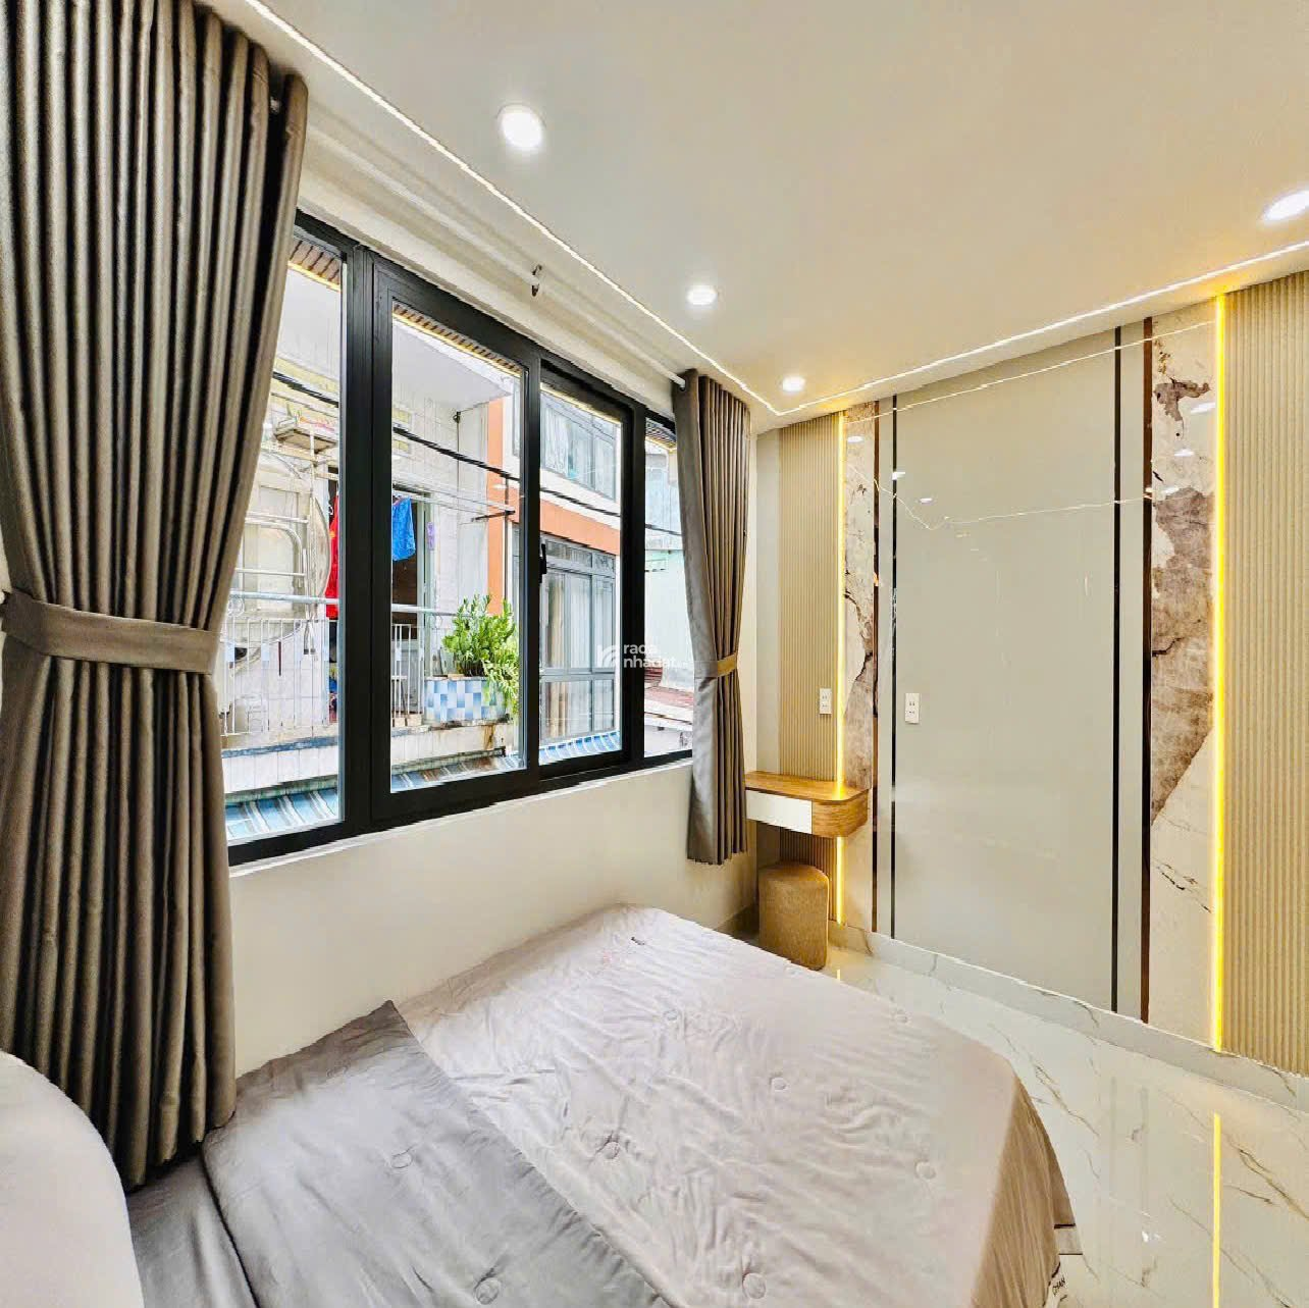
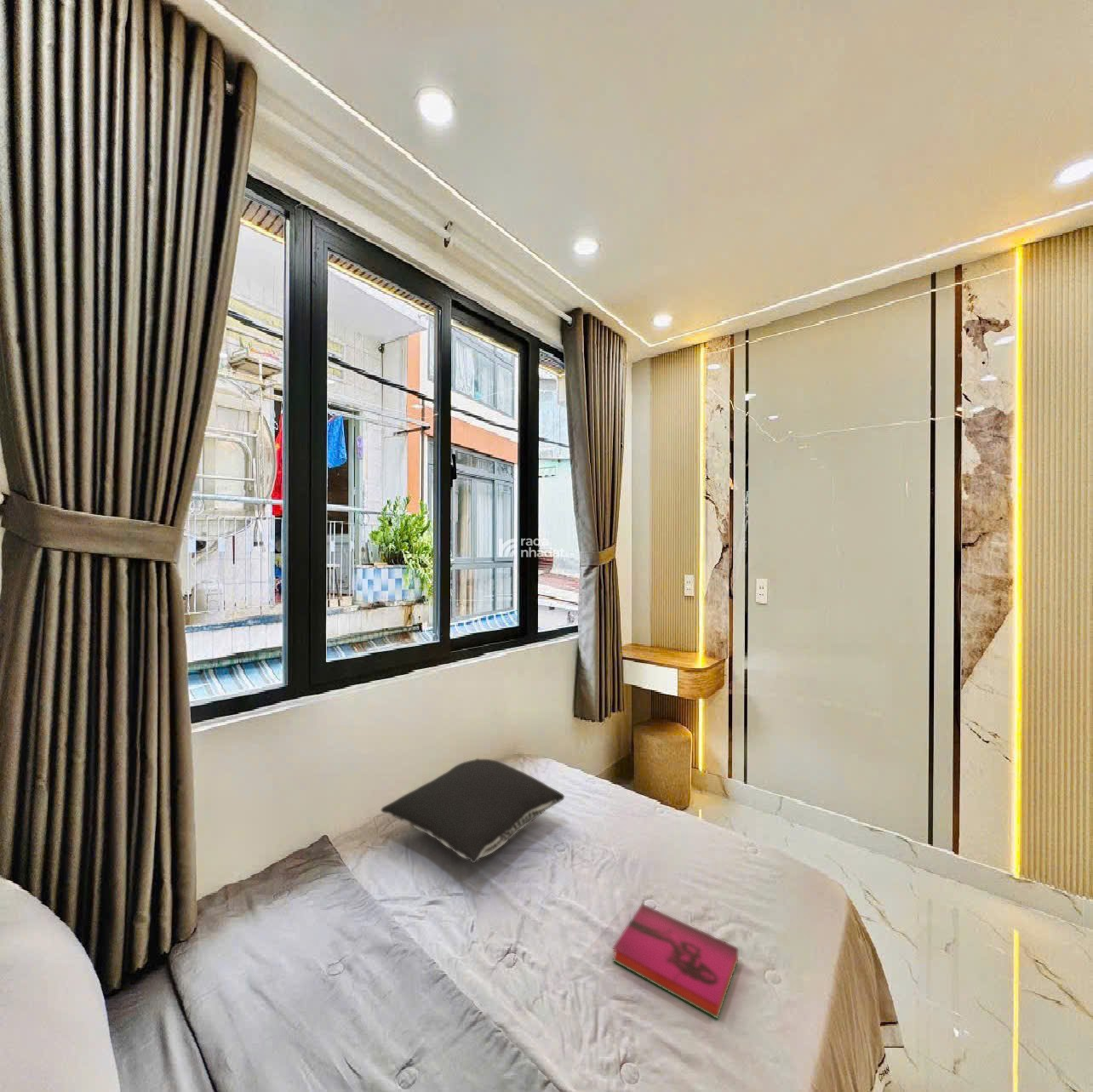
+ hardback book [611,903,739,1020]
+ pillow [381,758,565,865]
